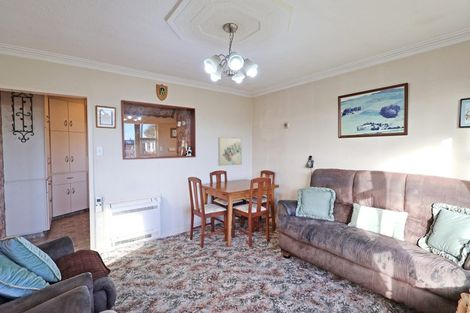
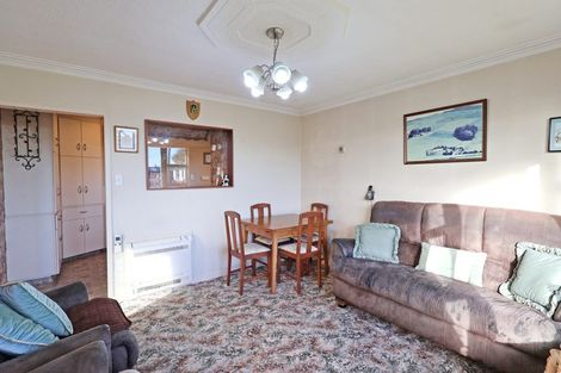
- wall art [217,136,243,167]
